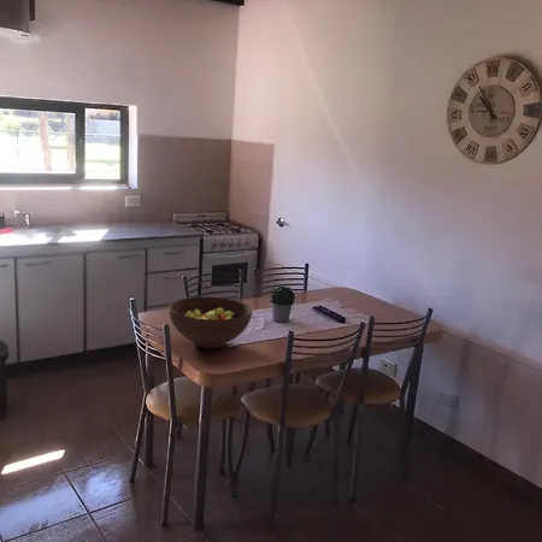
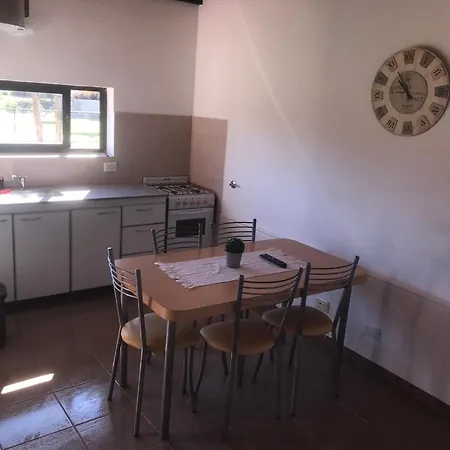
- fruit bowl [167,295,253,349]
